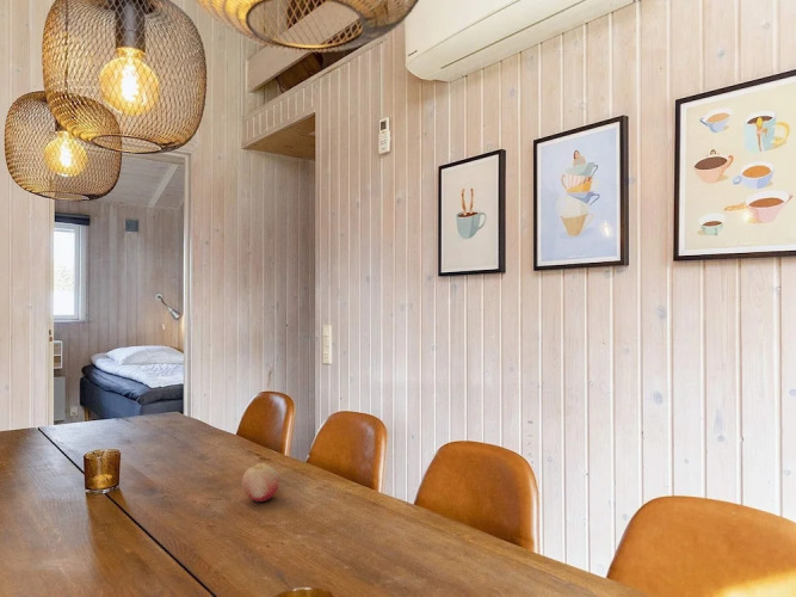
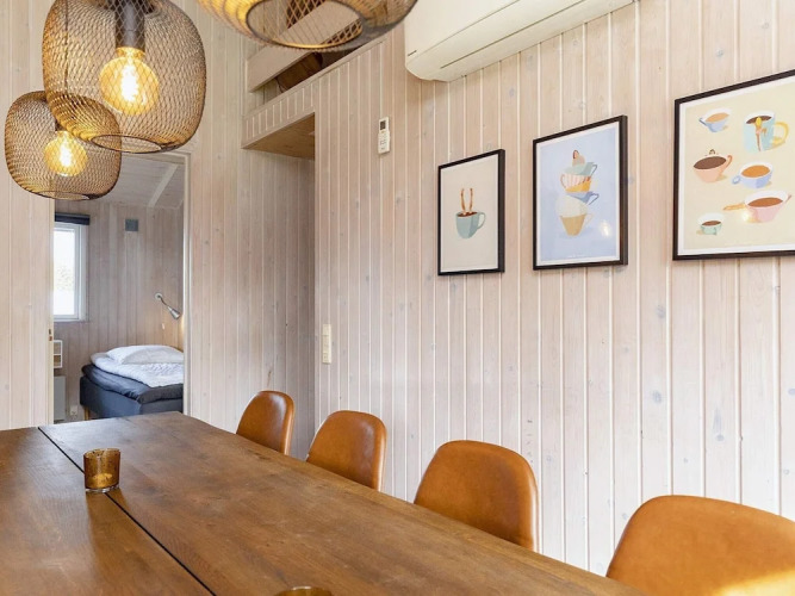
- fruit [241,462,280,503]
